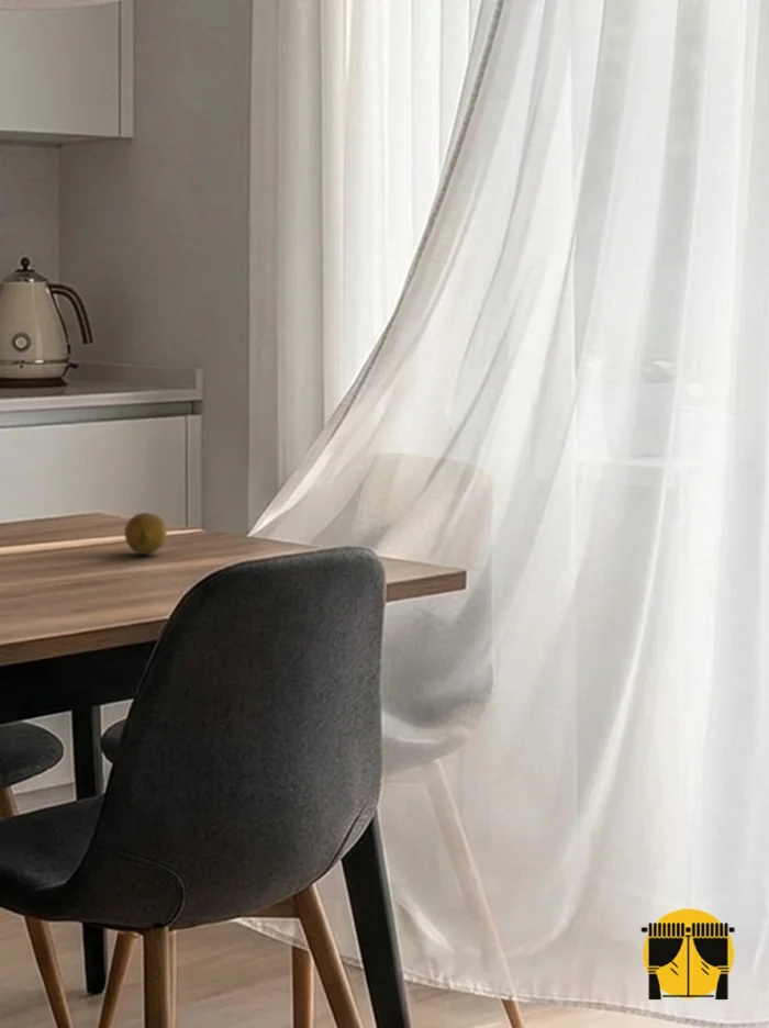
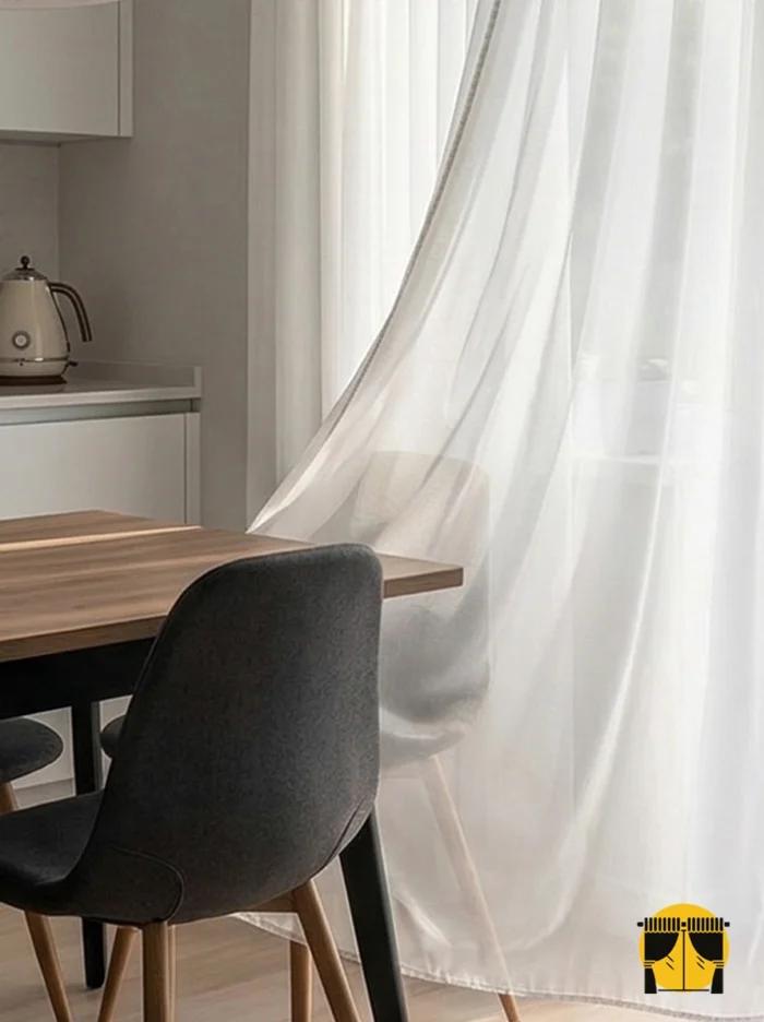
- fruit [123,512,168,555]
